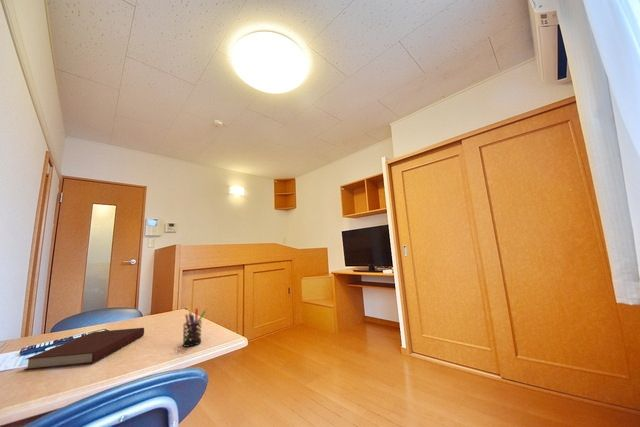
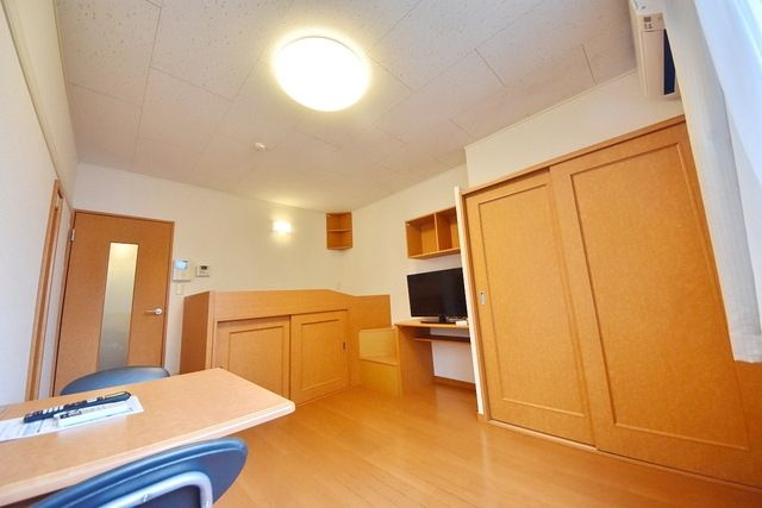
- notebook [23,327,145,371]
- pen holder [182,307,207,348]
